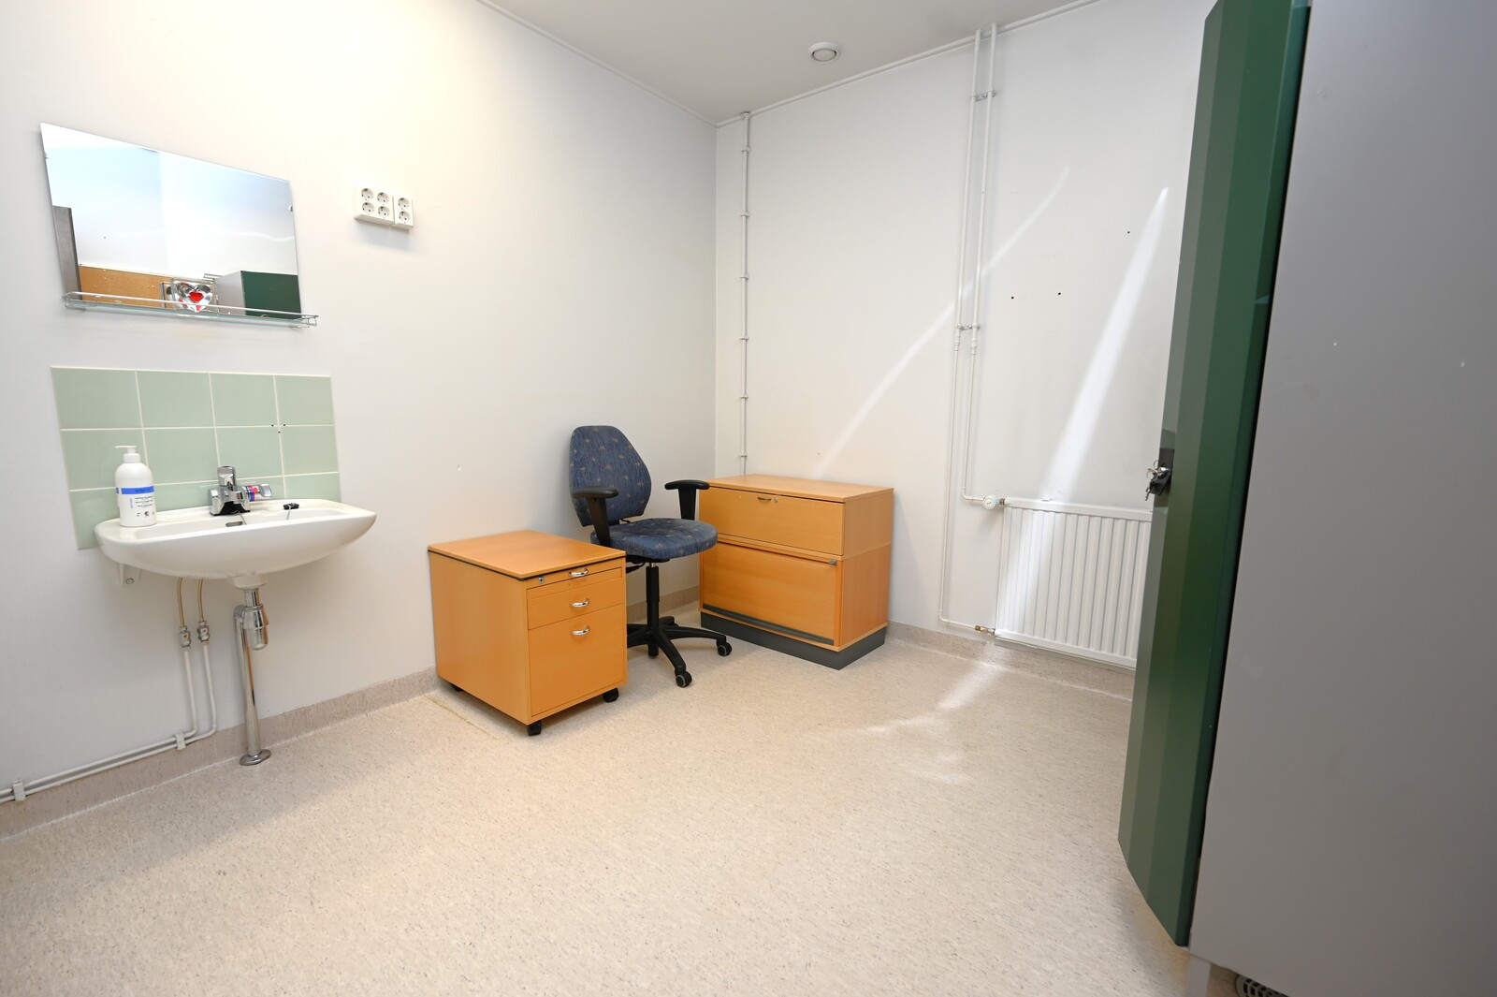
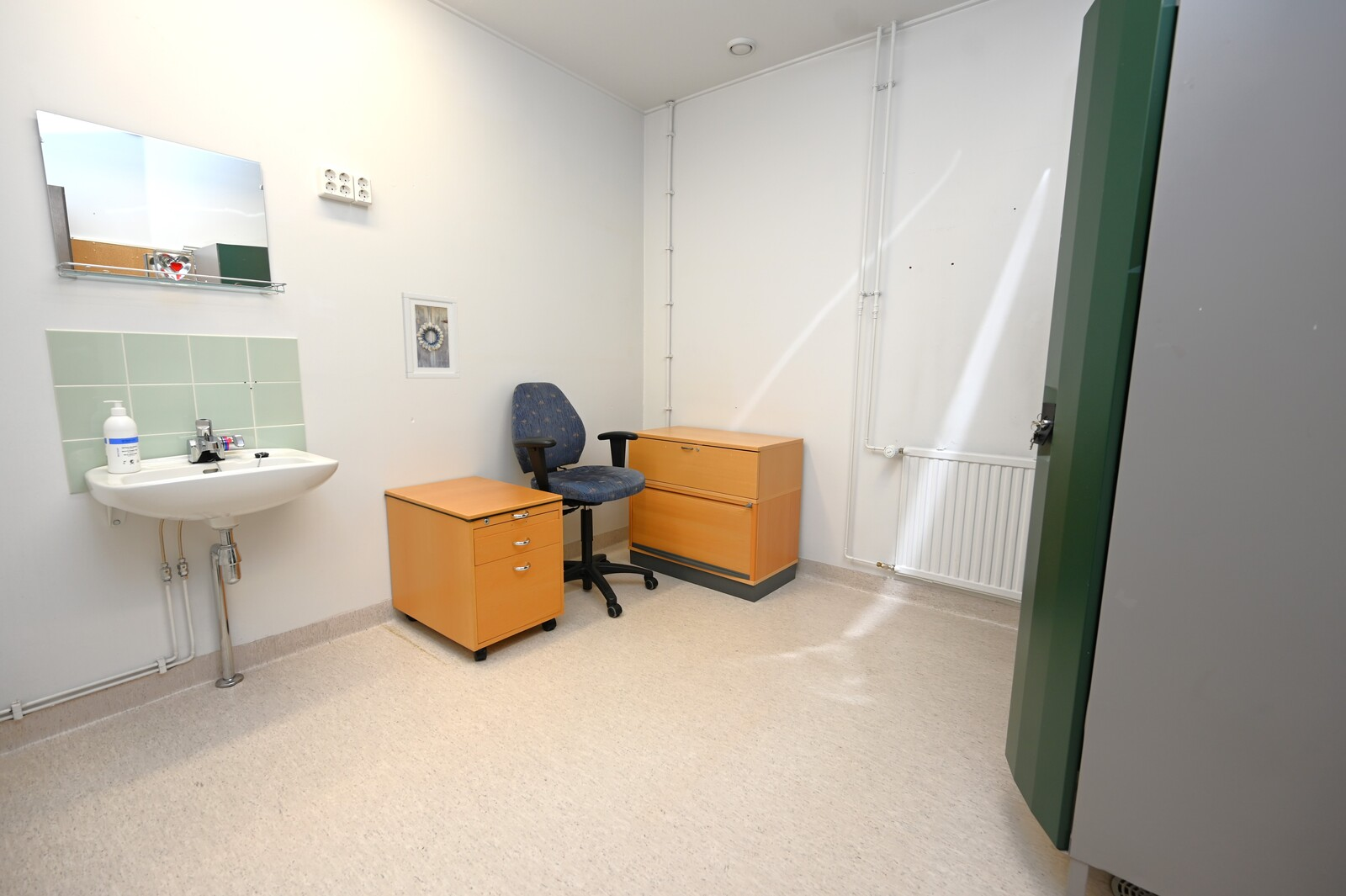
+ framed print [400,291,461,379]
